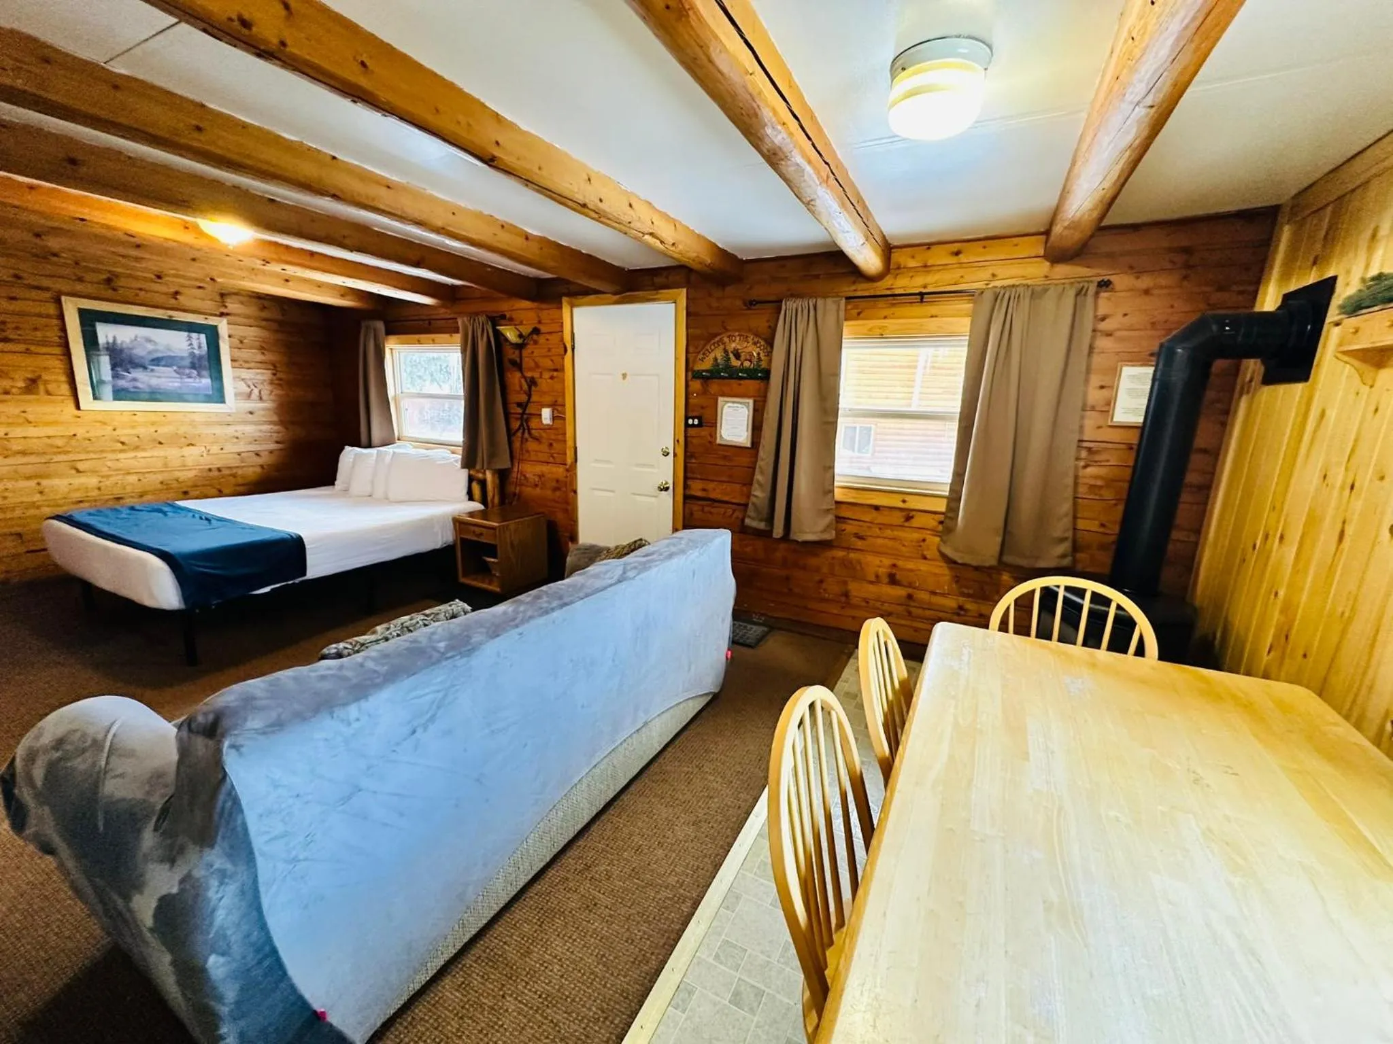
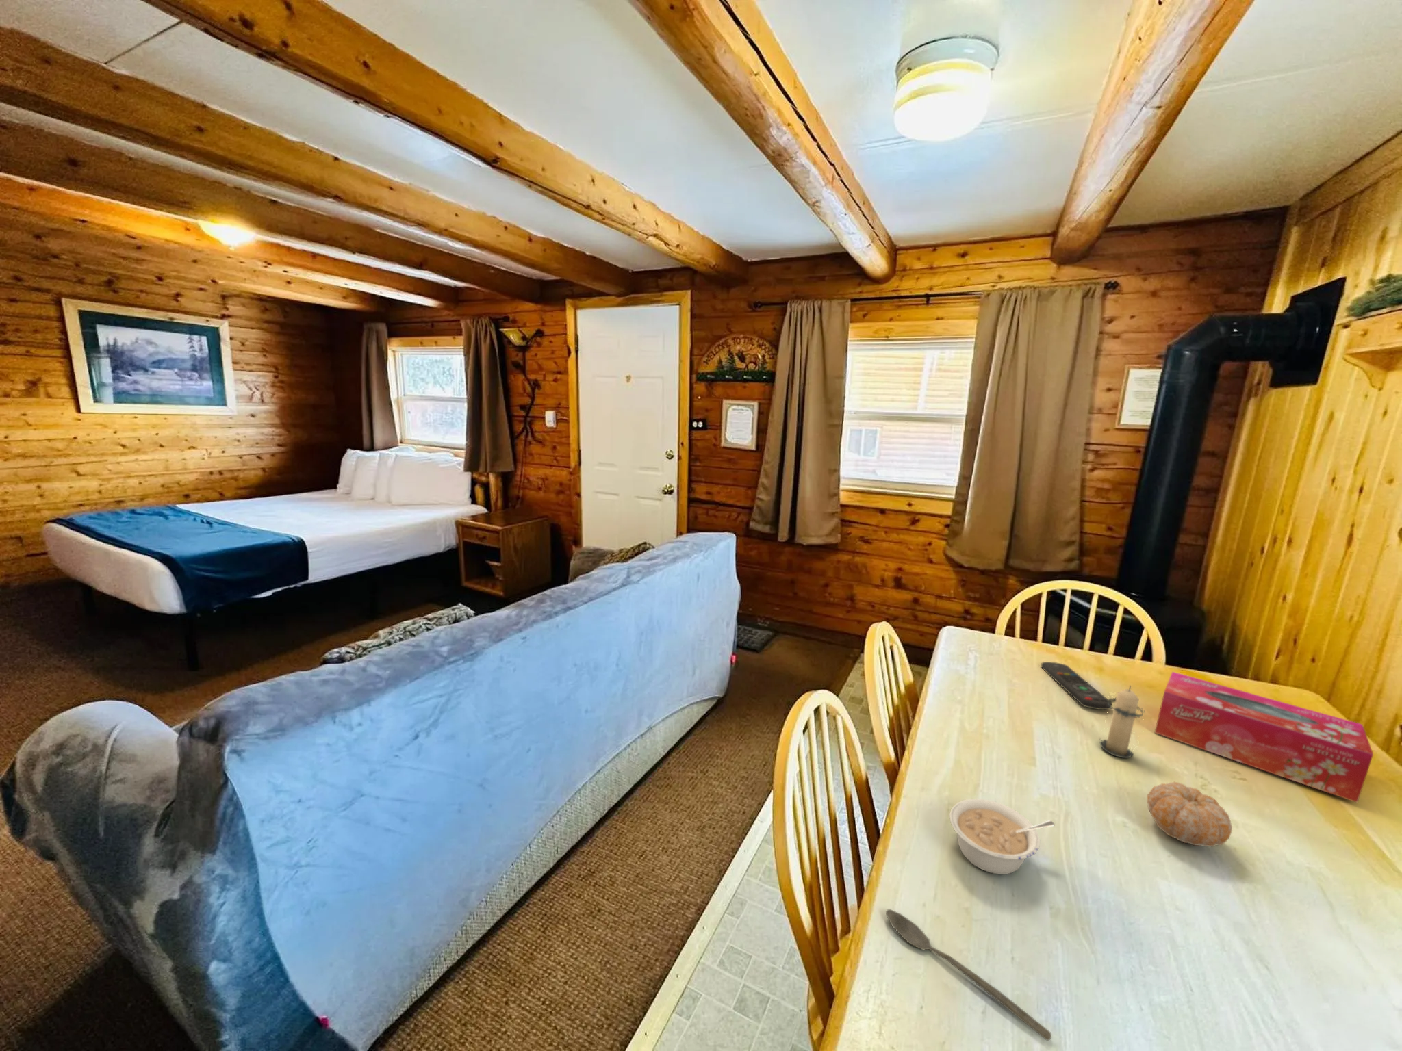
+ tissue box [1155,670,1374,804]
+ legume [948,798,1055,875]
+ spoon [885,909,1052,1041]
+ fruit [1147,782,1233,847]
+ remote control [1041,661,1113,710]
+ candle [1098,684,1145,758]
